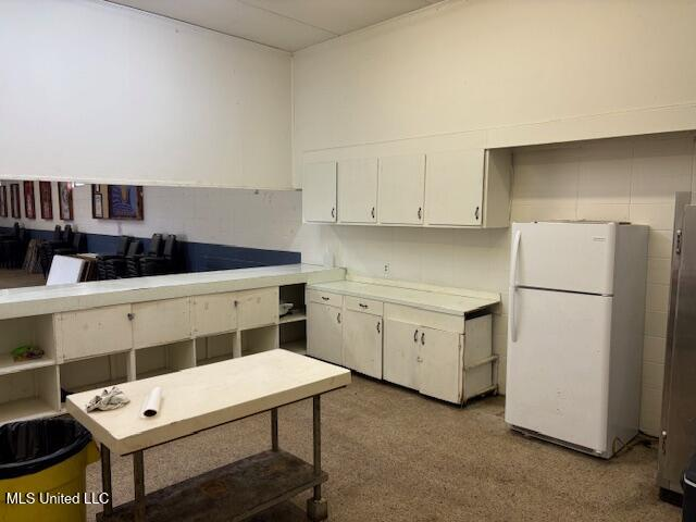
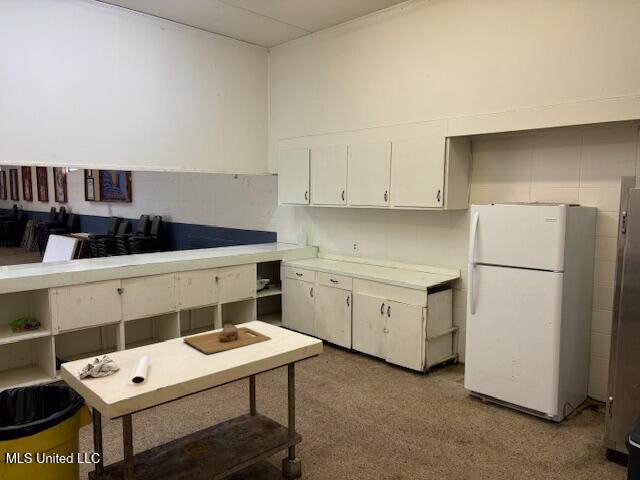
+ cutting board [182,323,272,355]
